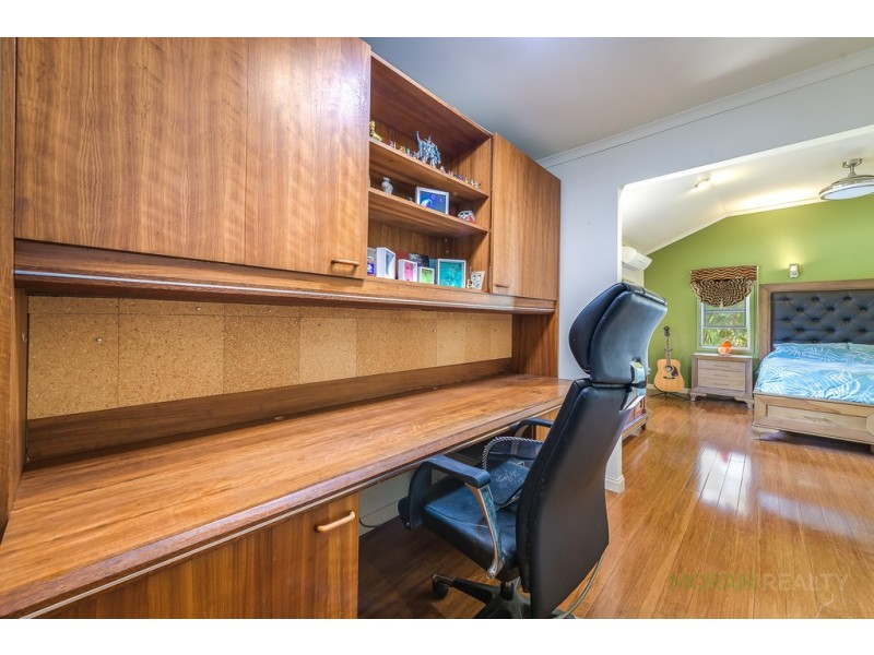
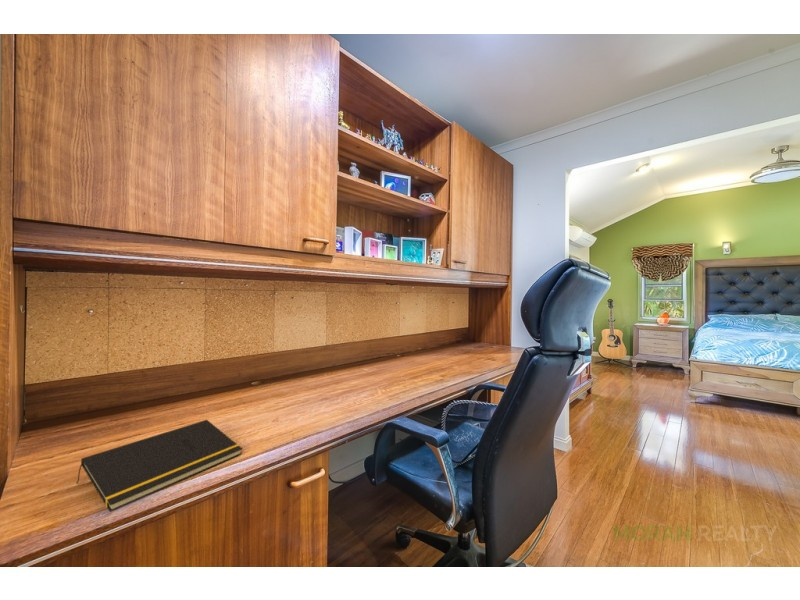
+ notepad [76,419,243,513]
